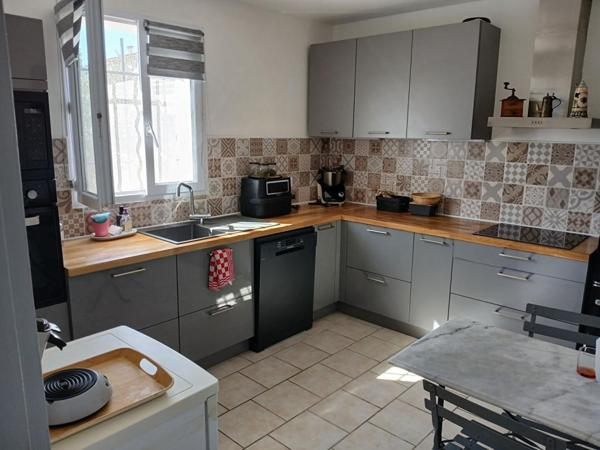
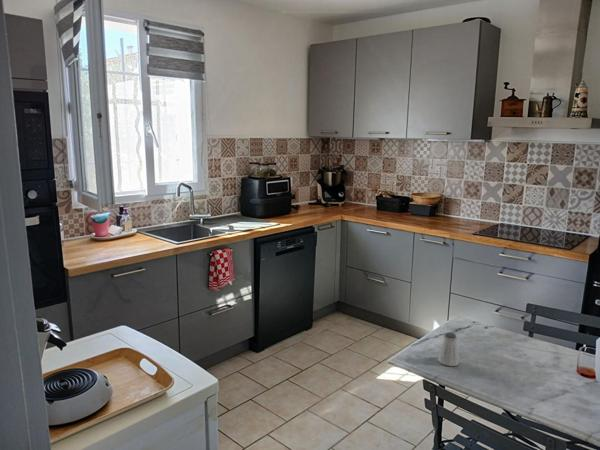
+ saltshaker [437,332,460,367]
